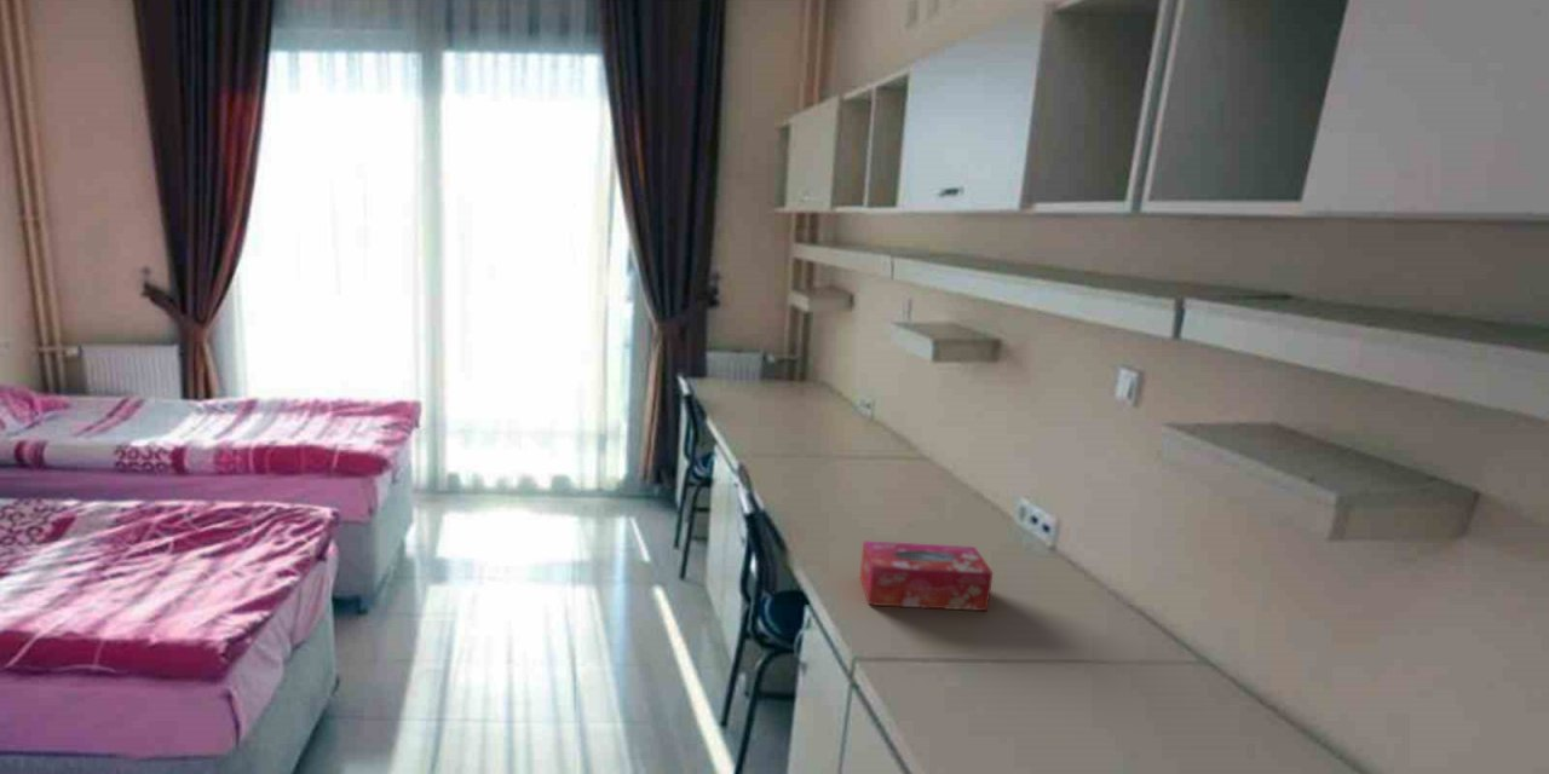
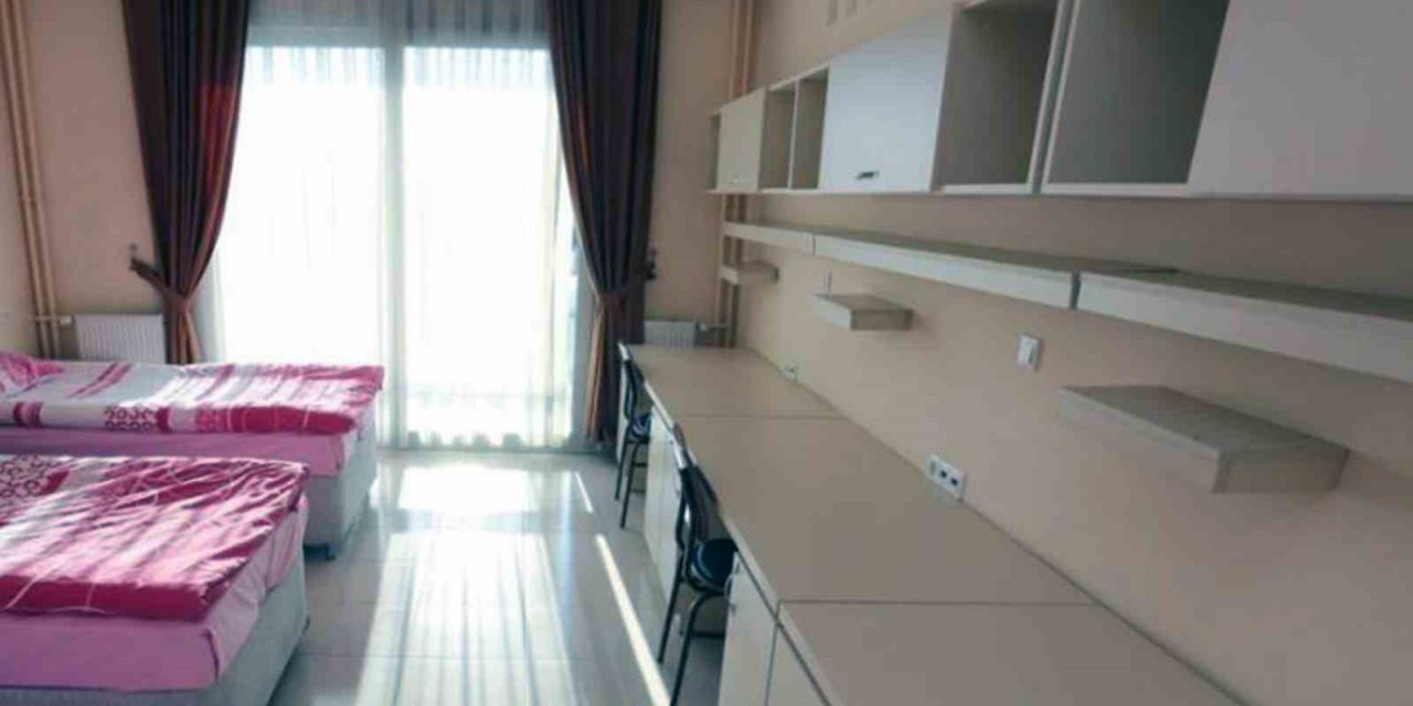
- tissue box [859,539,994,612]
